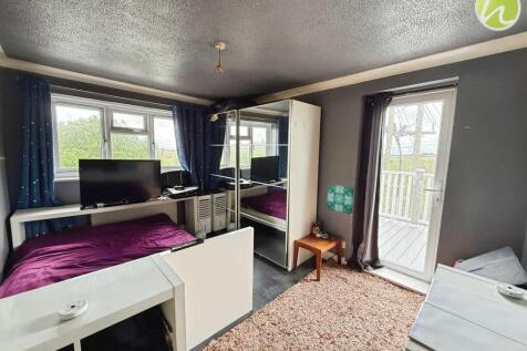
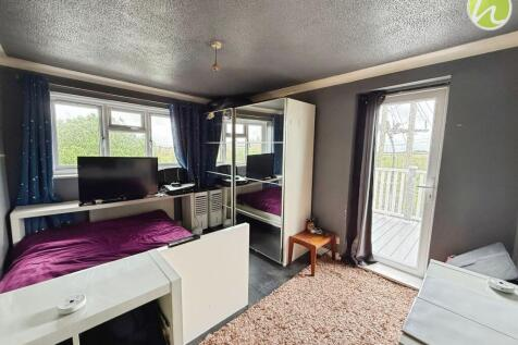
- wall art [326,184,355,215]
